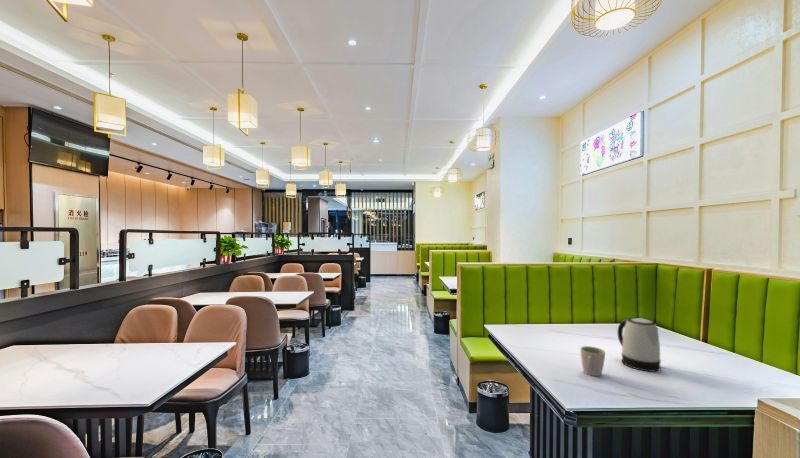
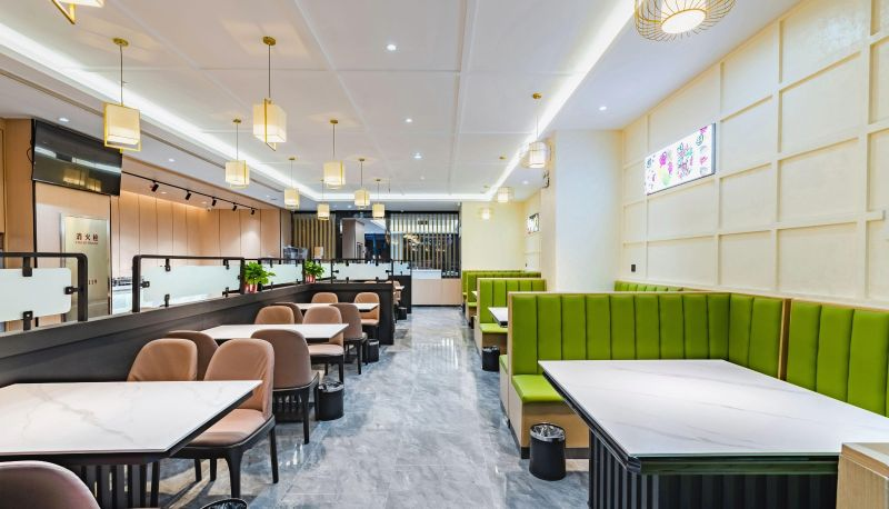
- mug [579,345,606,377]
- kettle [616,317,662,373]
